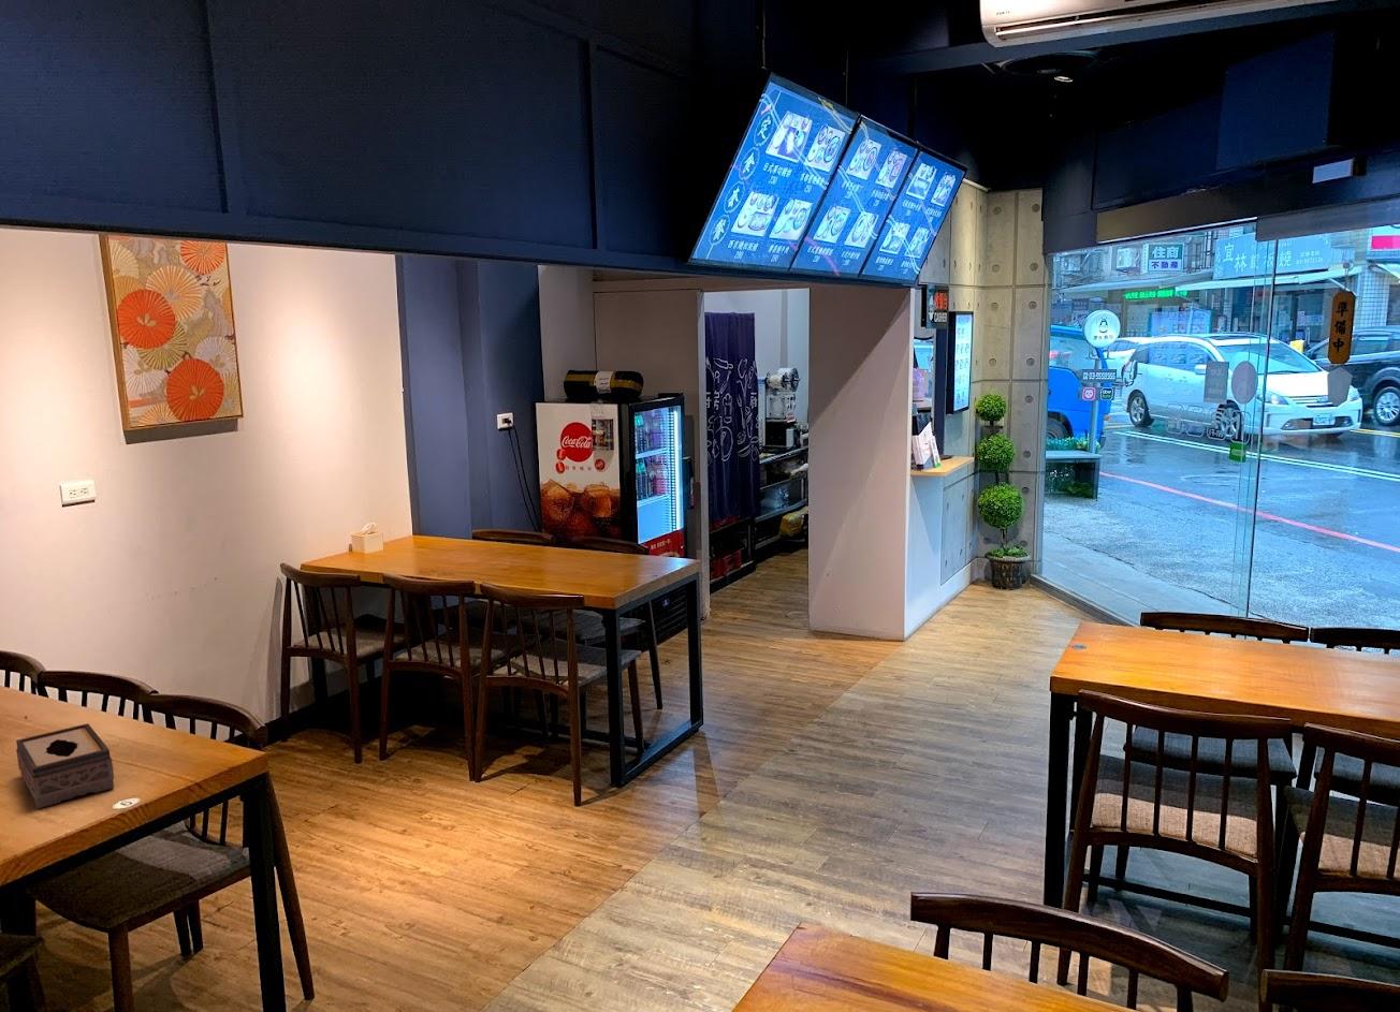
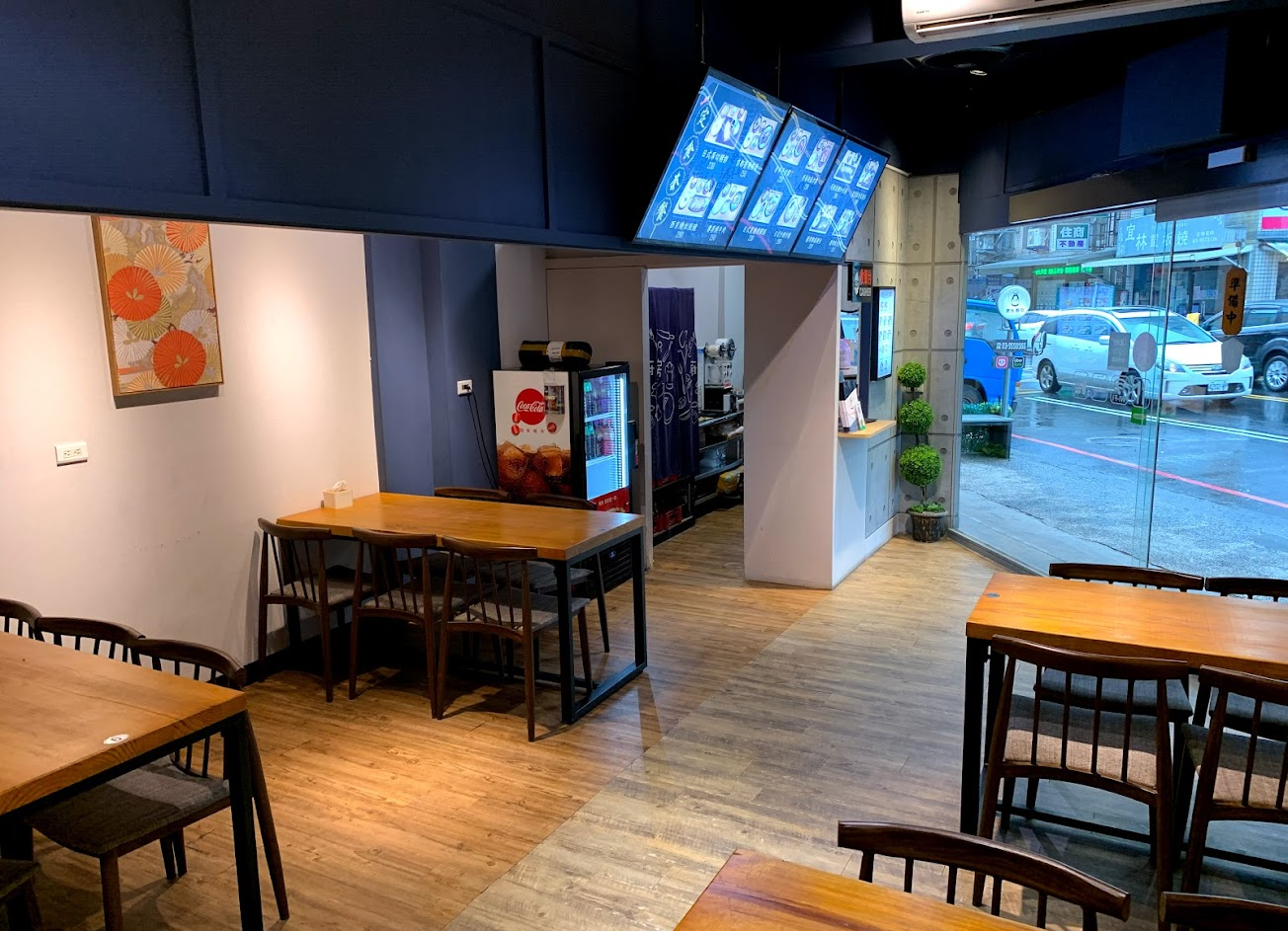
- tissue box [15,722,115,809]
